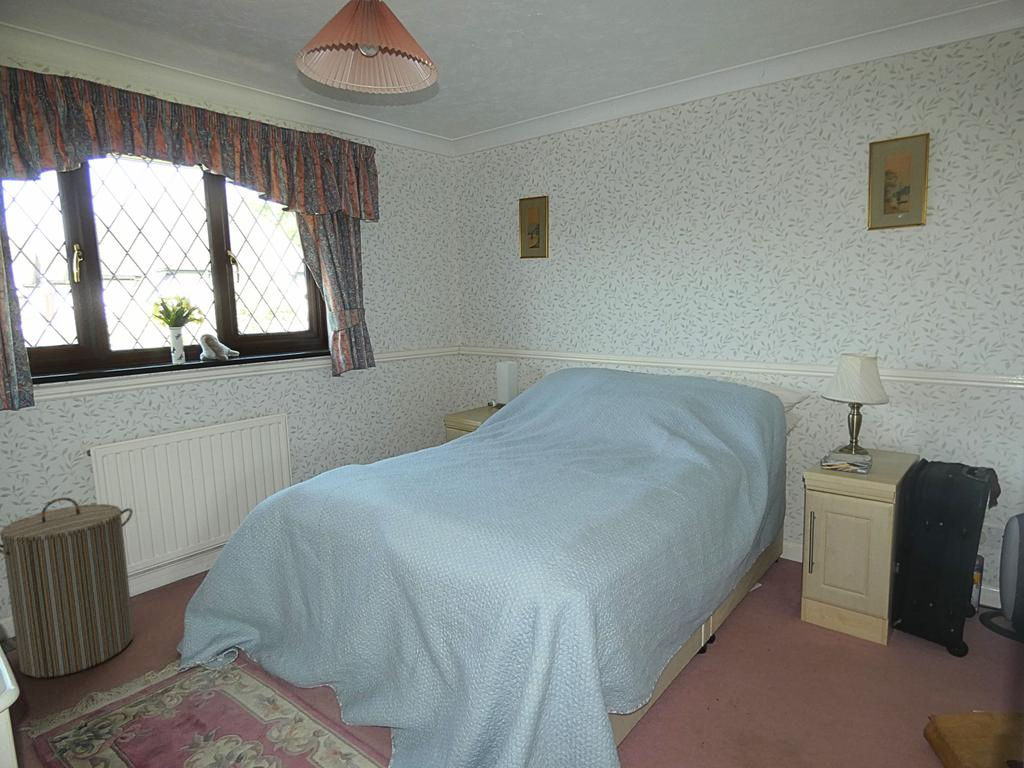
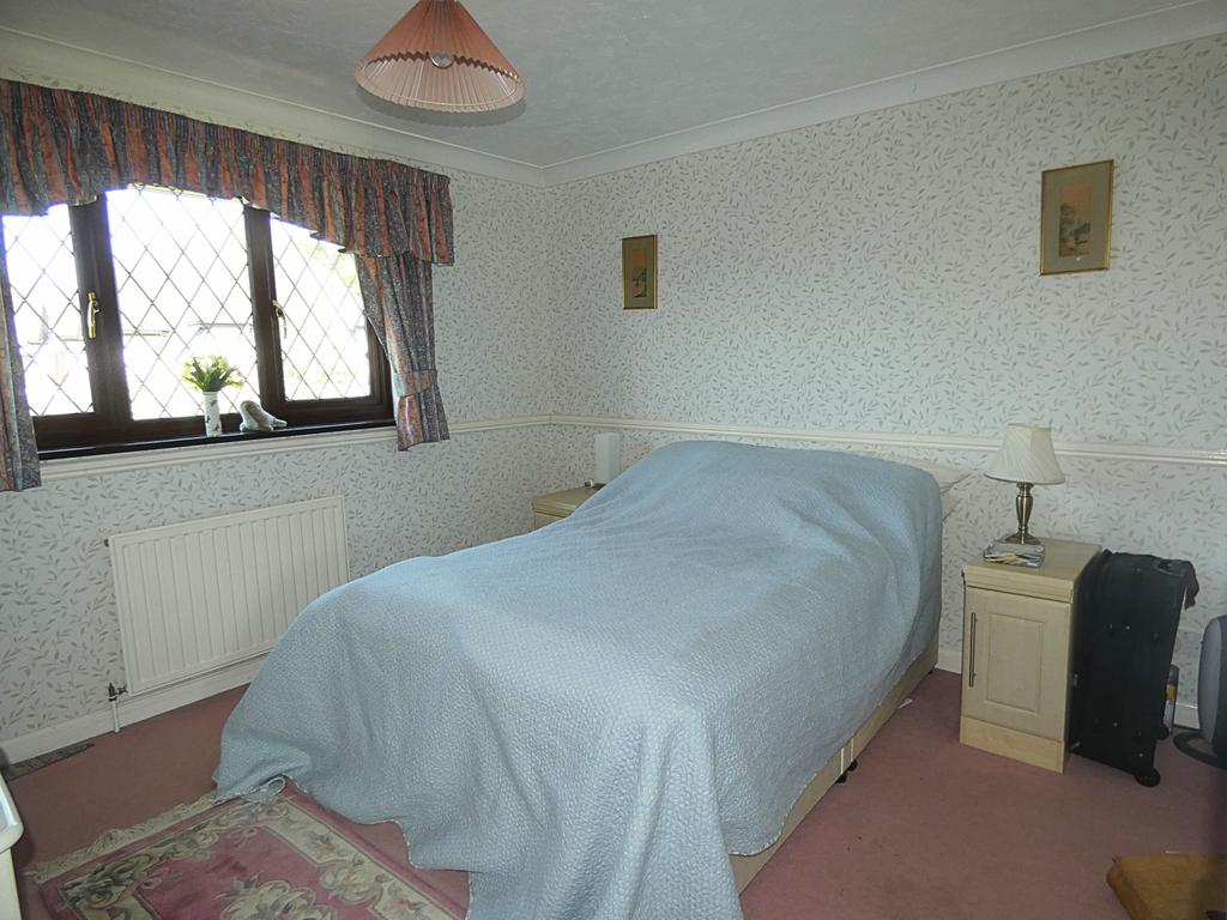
- laundry hamper [0,496,135,678]
